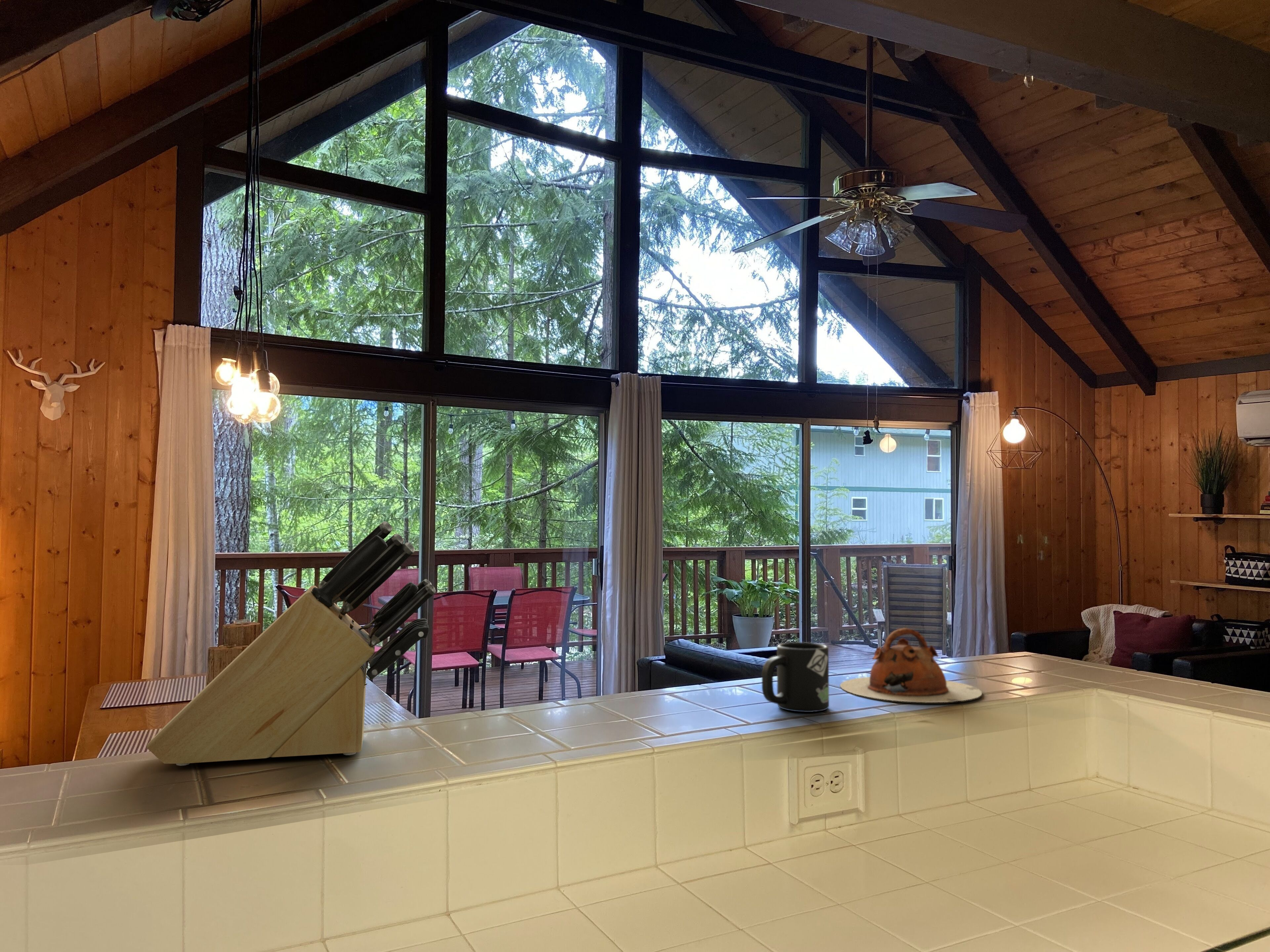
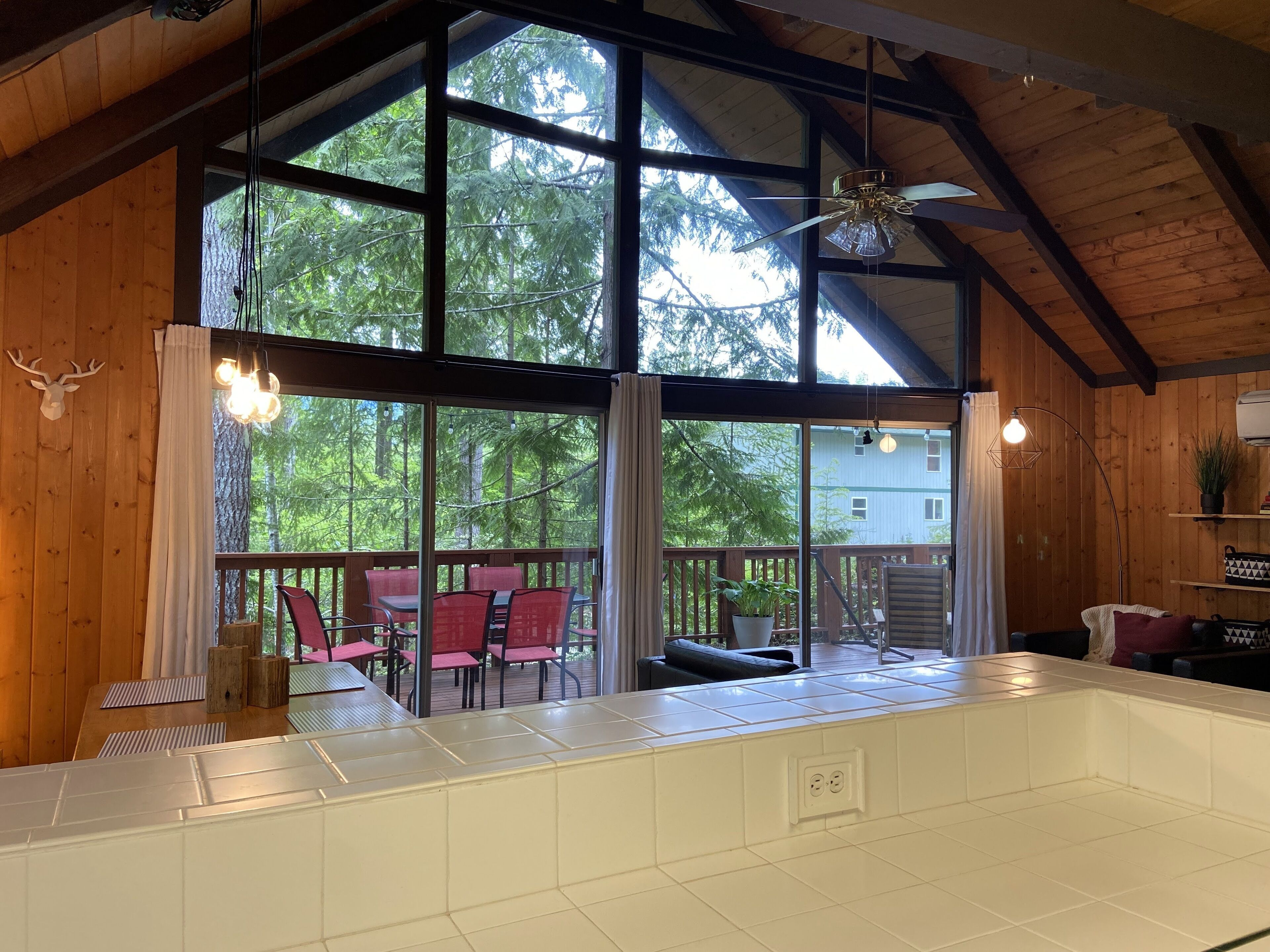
- mug [762,642,829,712]
- knife block [147,521,436,766]
- teapot [839,627,983,703]
